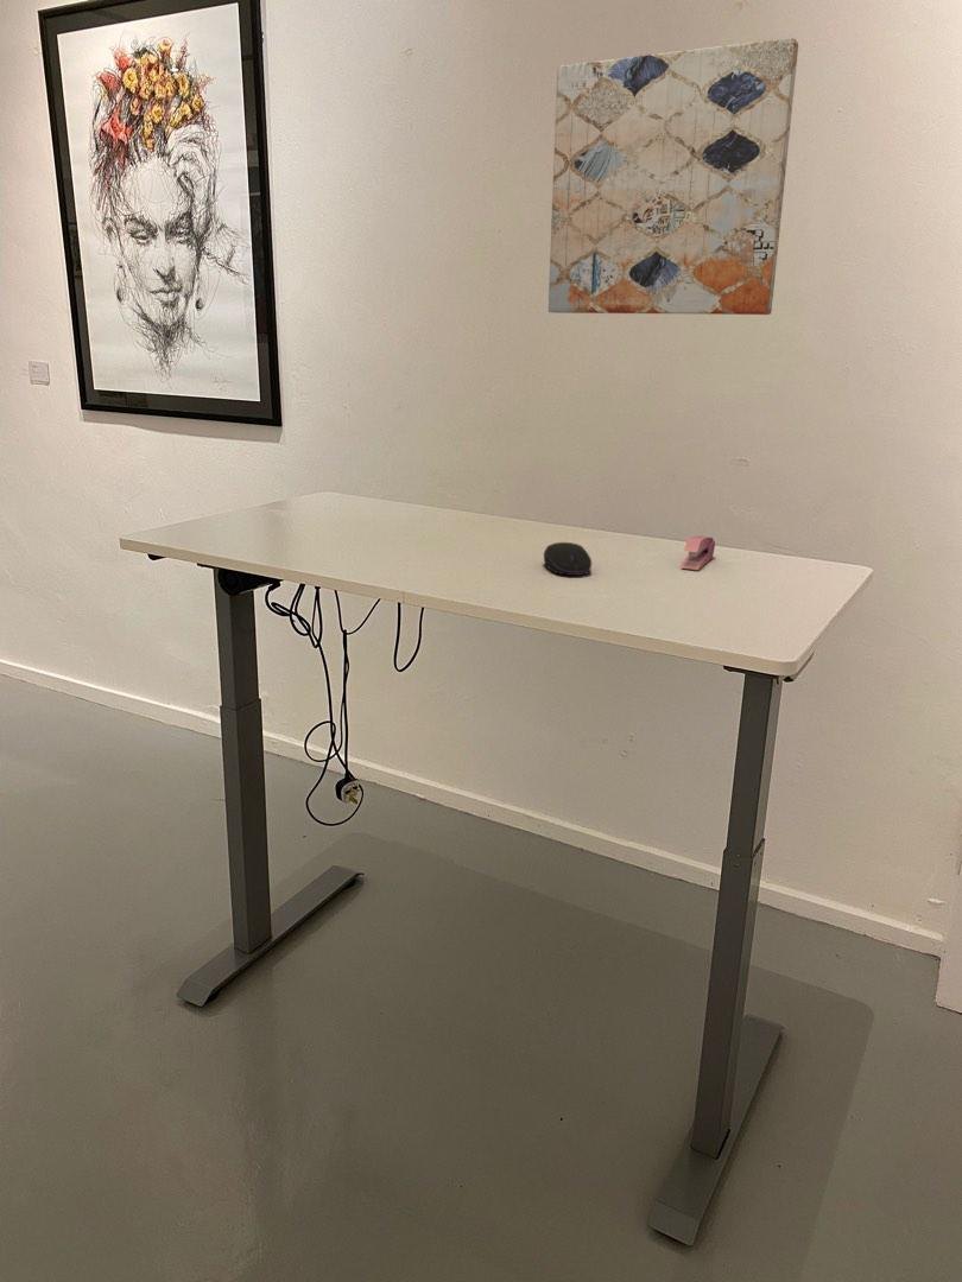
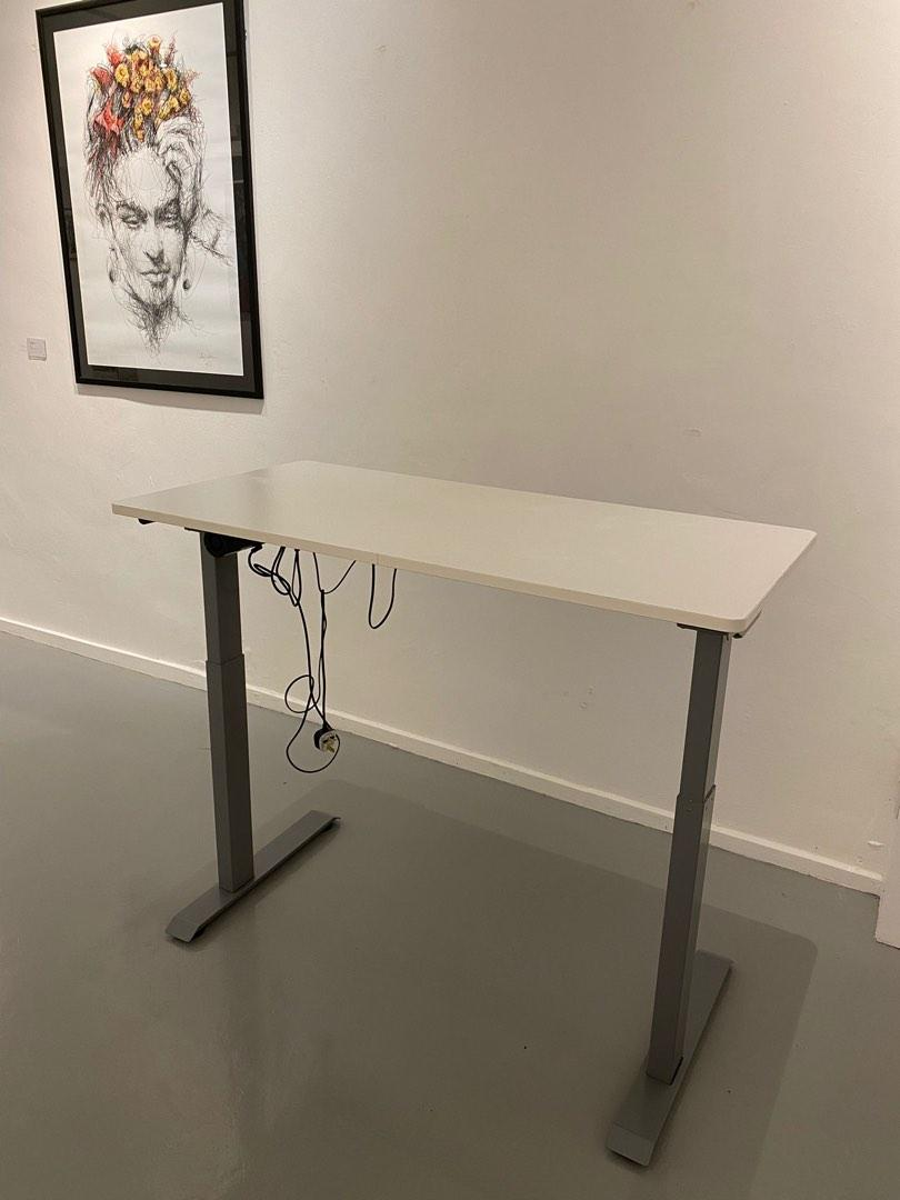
- wall art [548,37,799,316]
- stapler [679,535,716,571]
- computer mouse [543,541,593,577]
